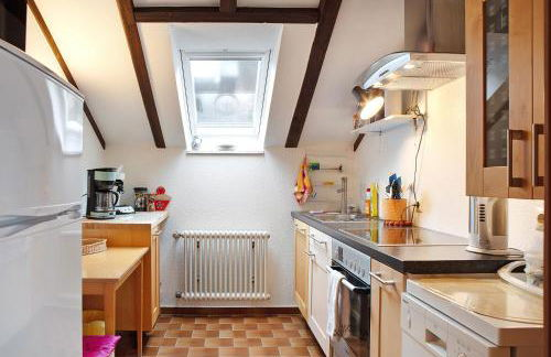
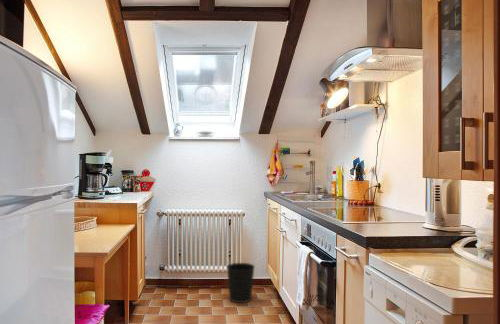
+ wastebasket [226,262,256,304]
